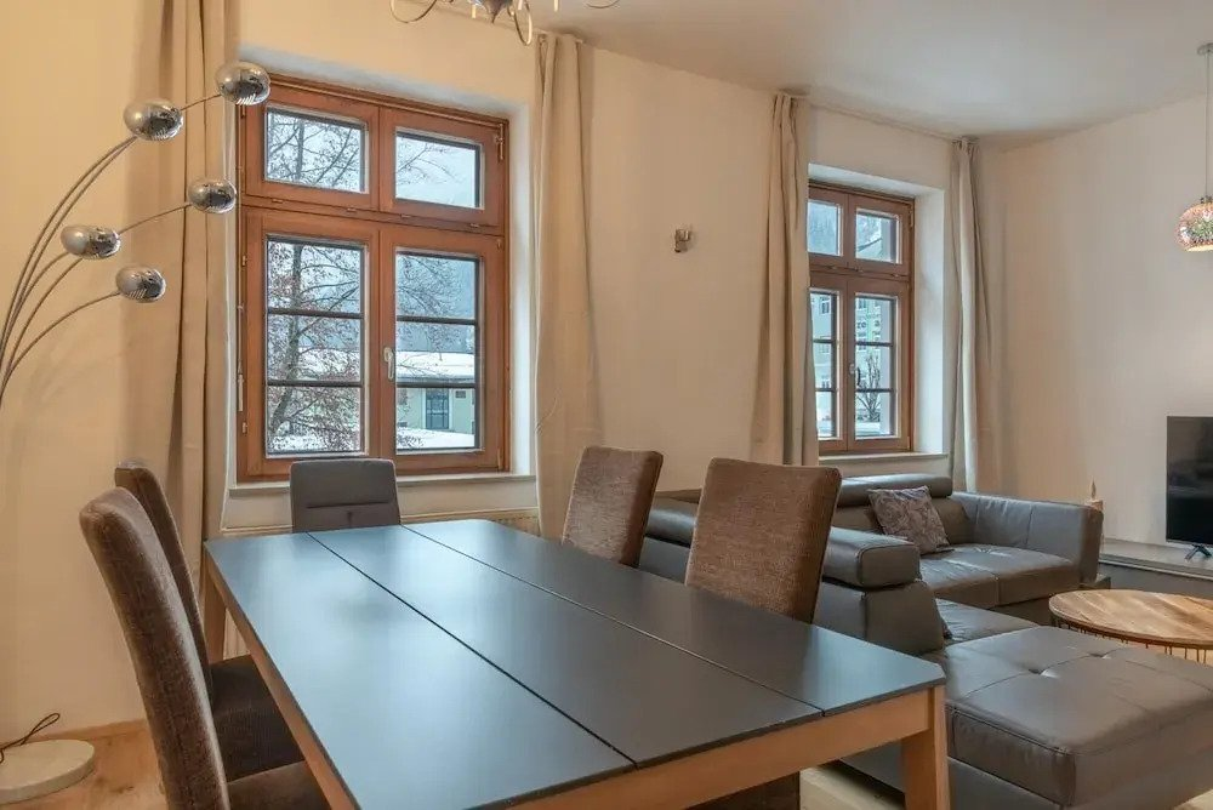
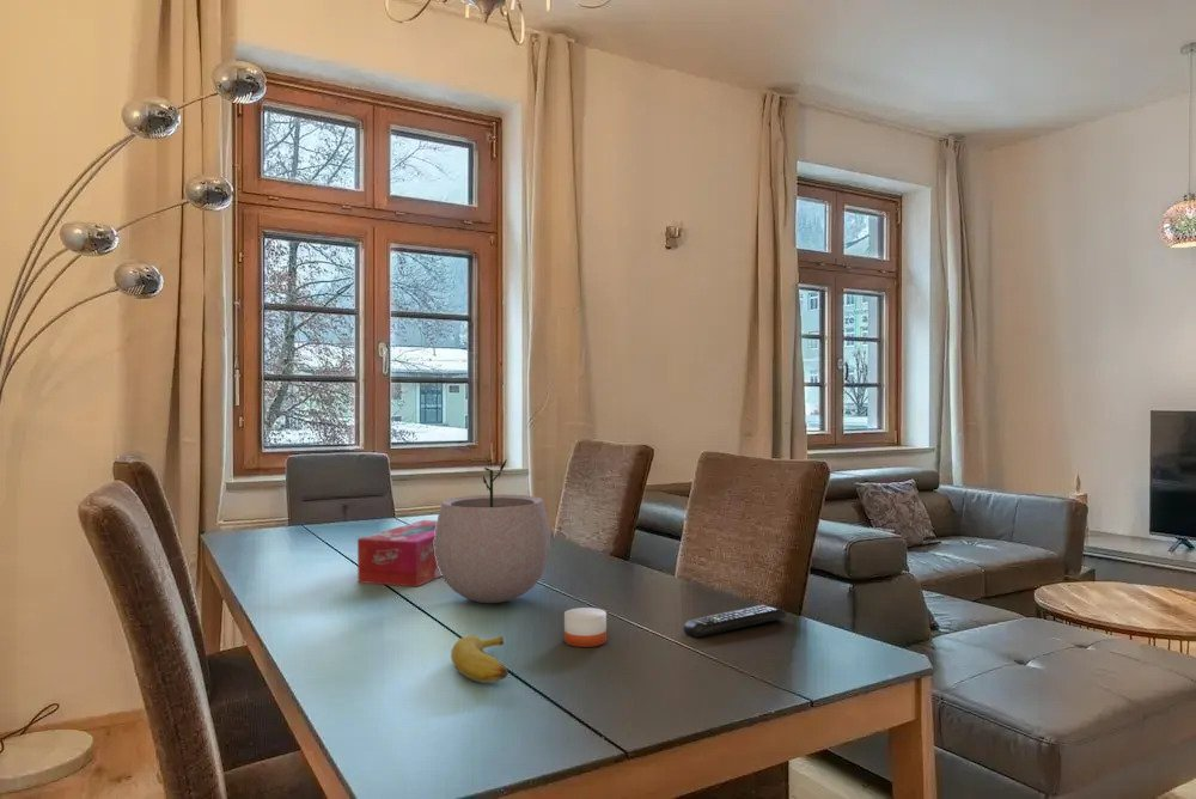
+ remote control [683,604,787,639]
+ banana [450,635,509,684]
+ candle [563,606,608,648]
+ plant pot [434,456,551,604]
+ tissue box [356,519,443,588]
